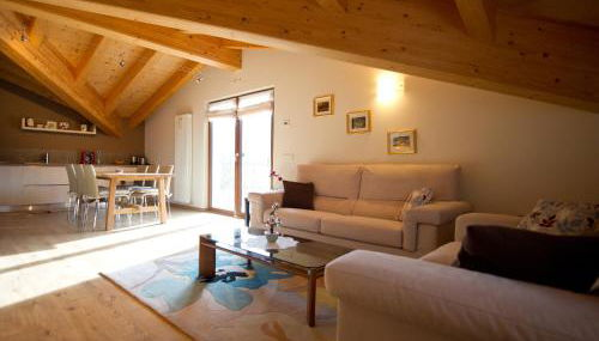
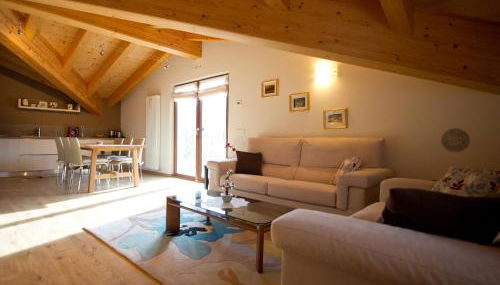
+ decorative plate [440,127,472,153]
